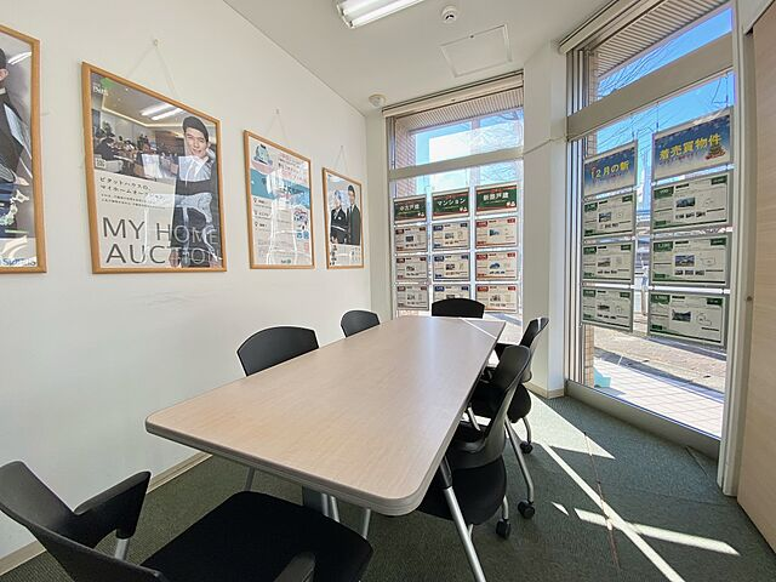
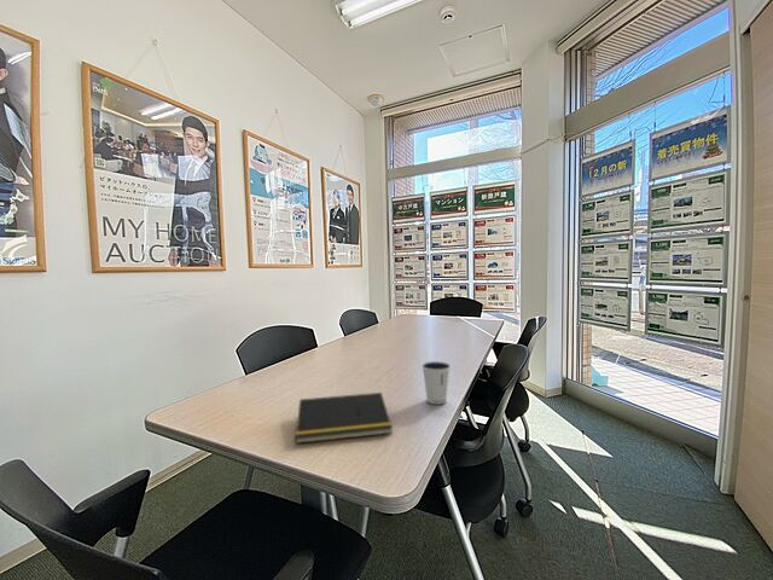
+ notepad [295,392,394,445]
+ dixie cup [420,360,452,405]
